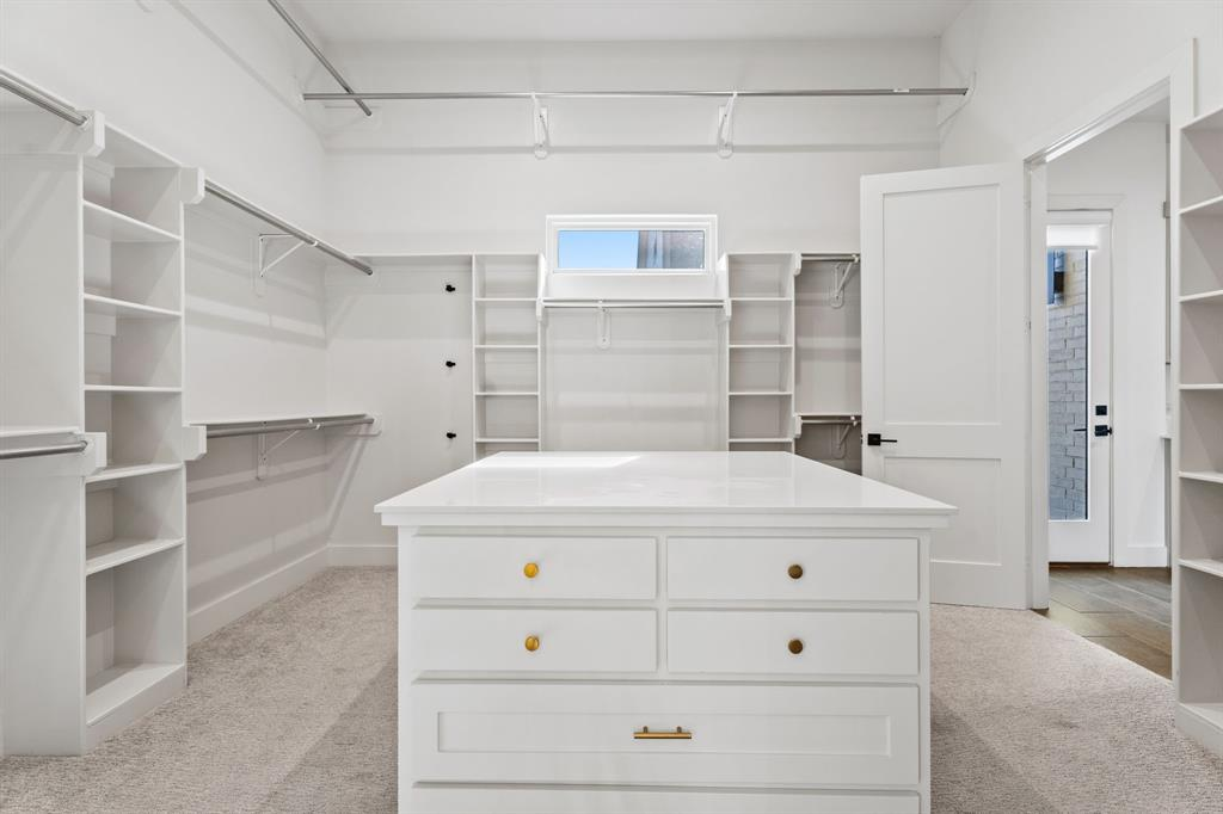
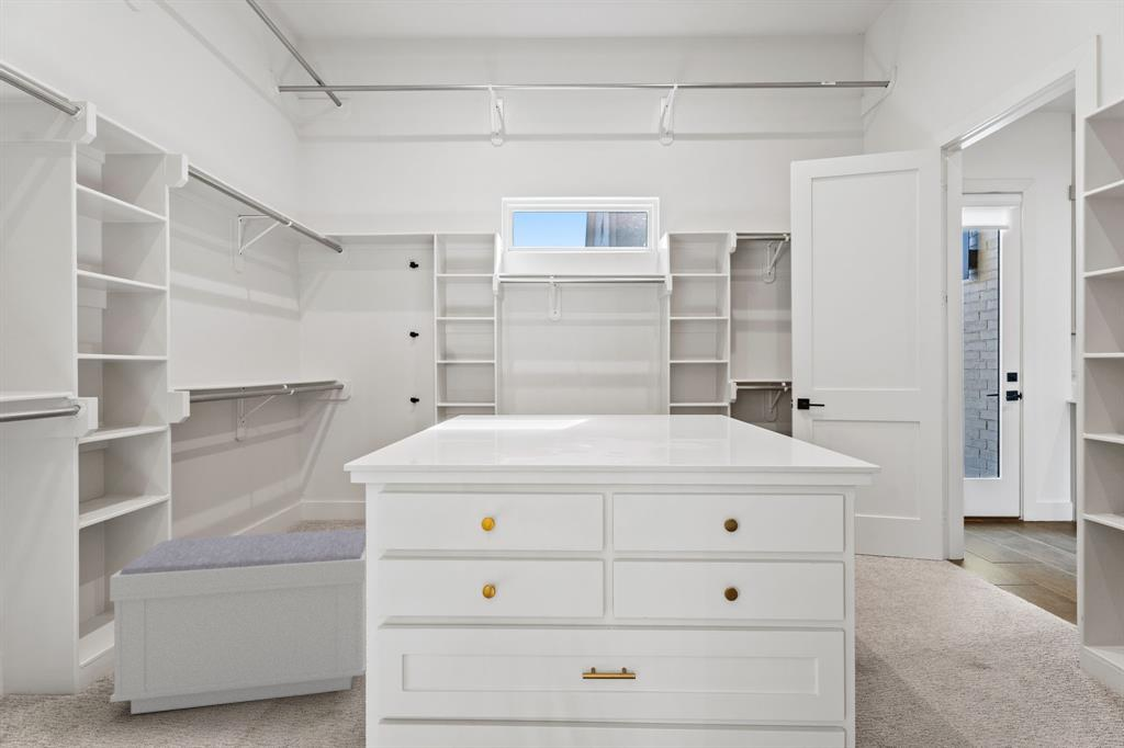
+ bench [109,529,367,715]
